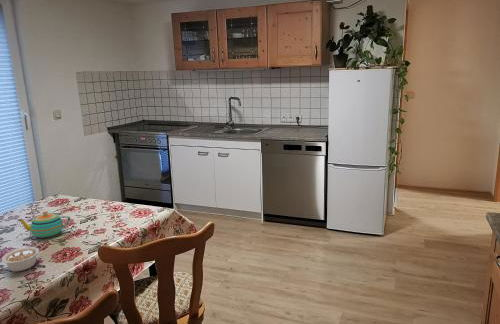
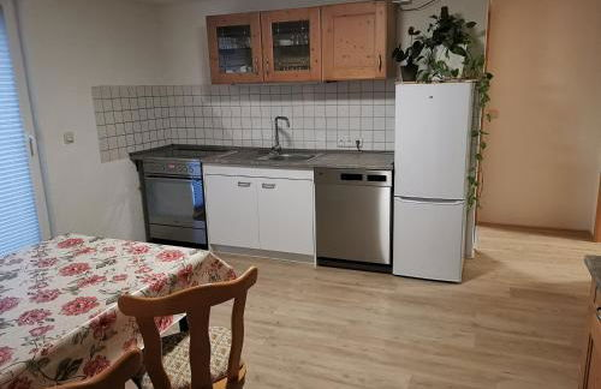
- teapot [17,210,72,239]
- legume [1,241,43,272]
